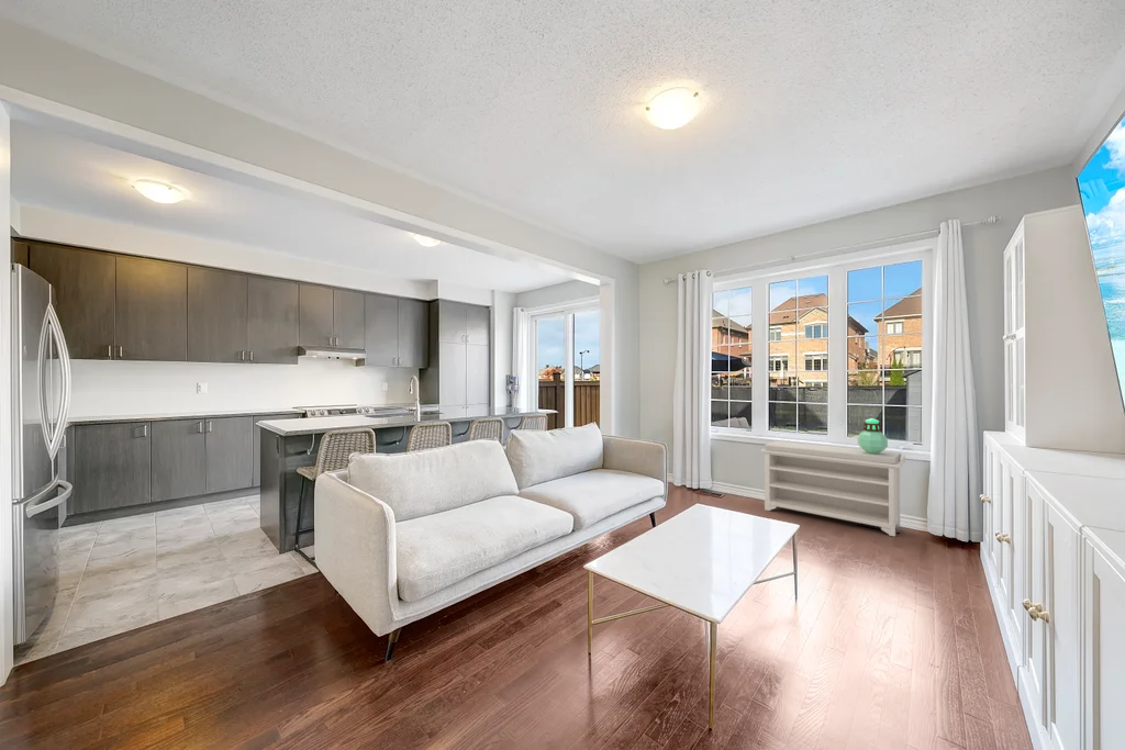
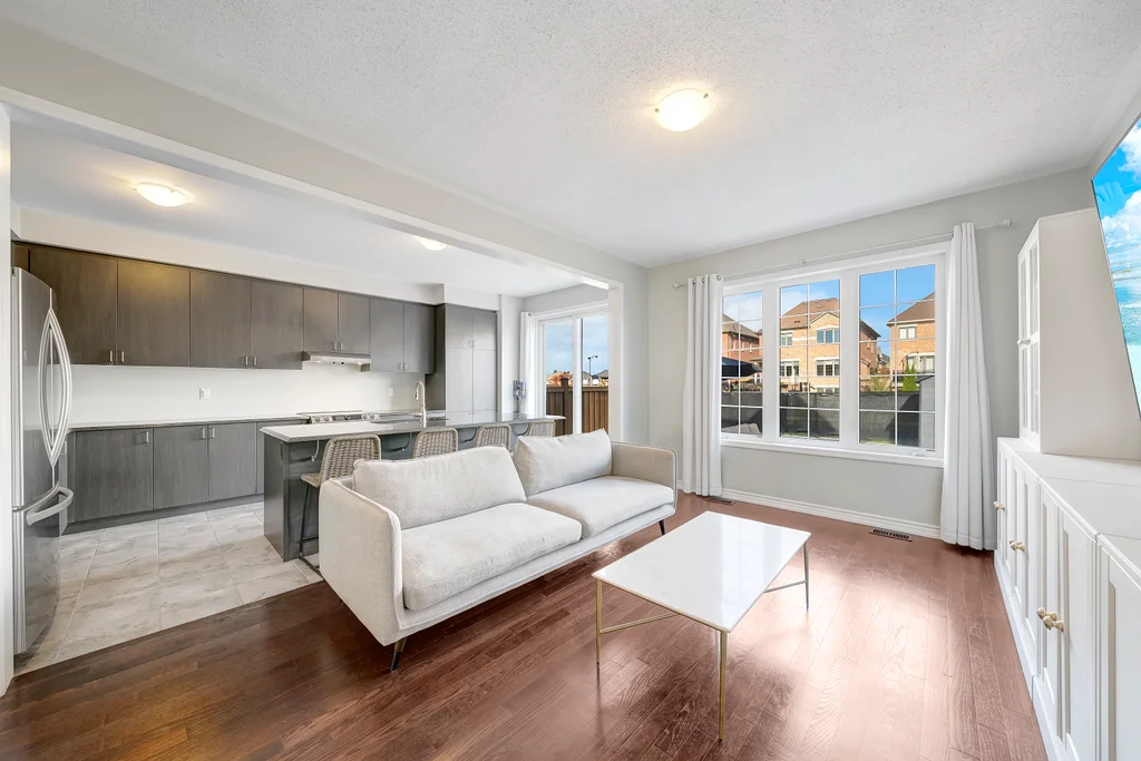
- bench [759,440,906,538]
- lantern [857,417,889,454]
